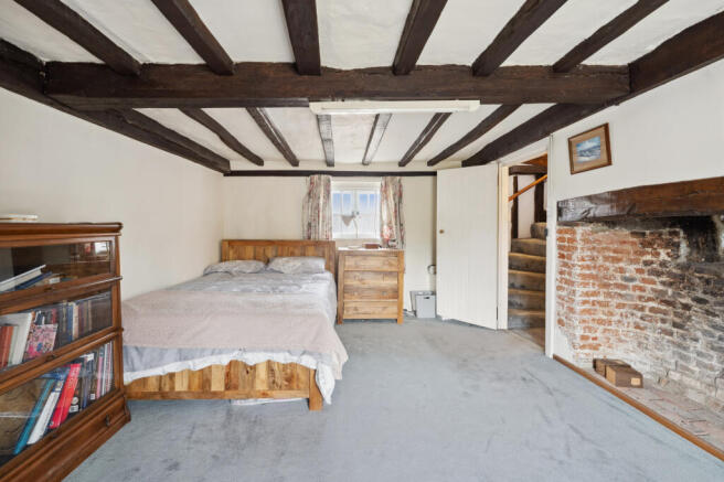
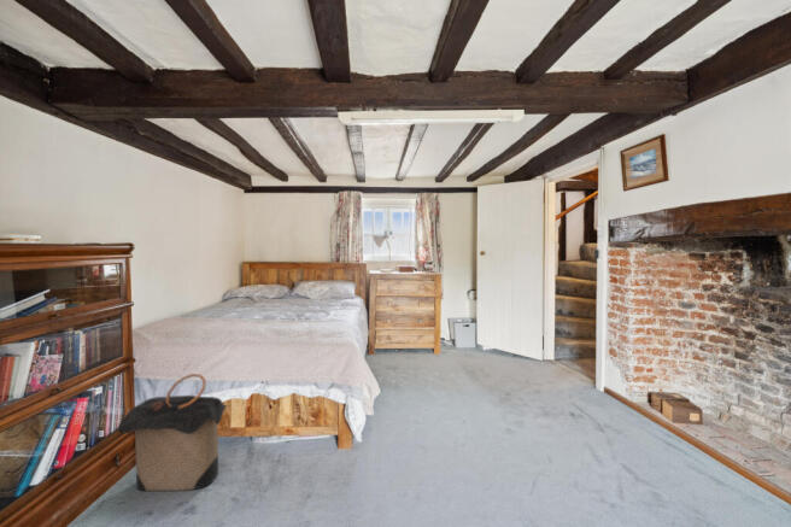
+ laundry hamper [117,373,229,492]
